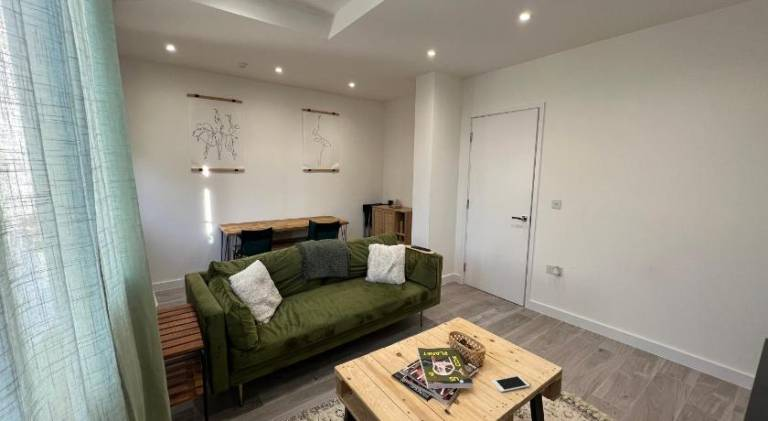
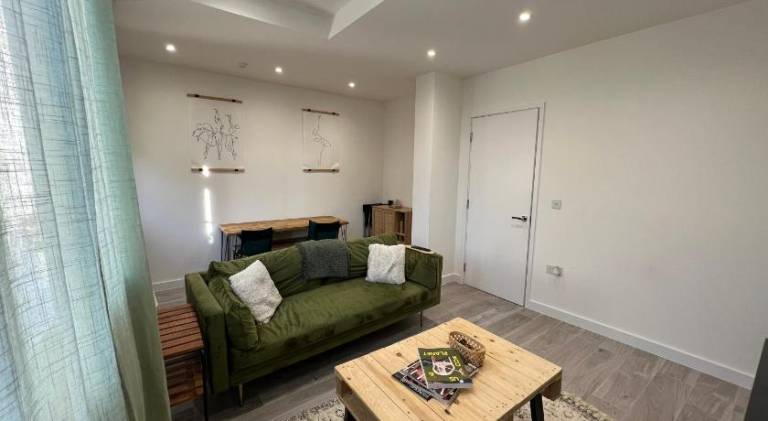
- cell phone [491,374,531,393]
